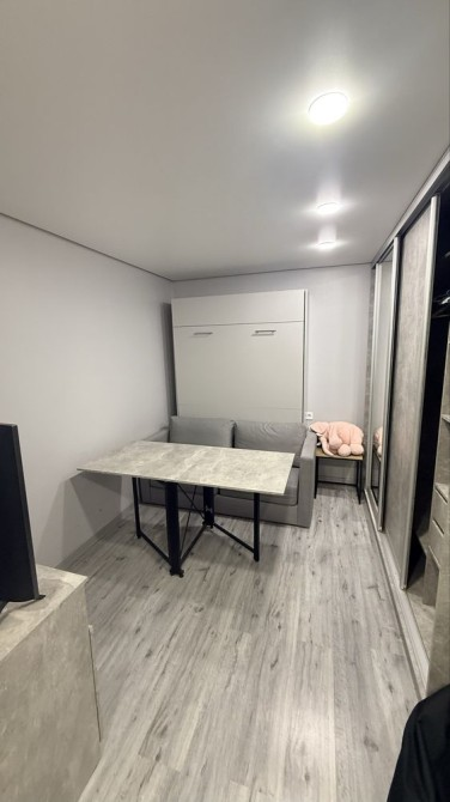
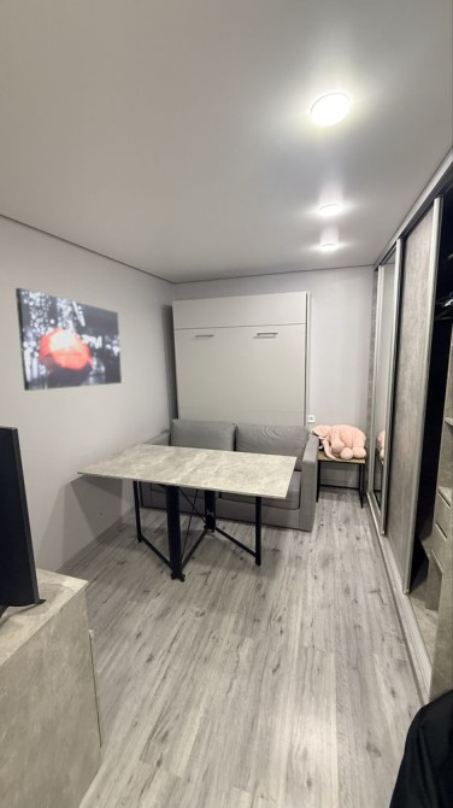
+ wall art [14,287,123,392]
